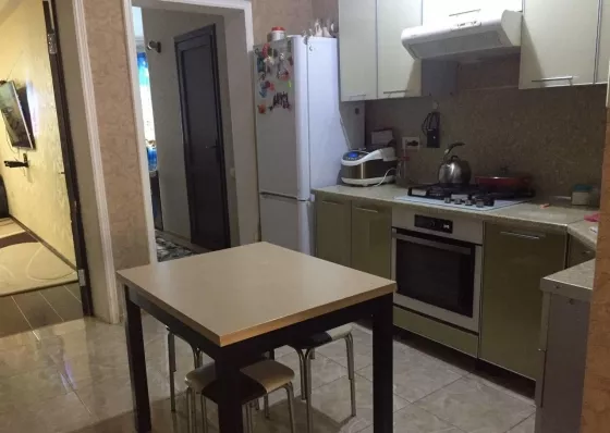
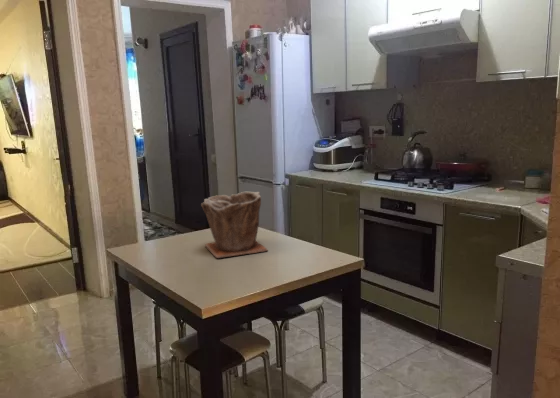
+ plant pot [200,191,269,259]
